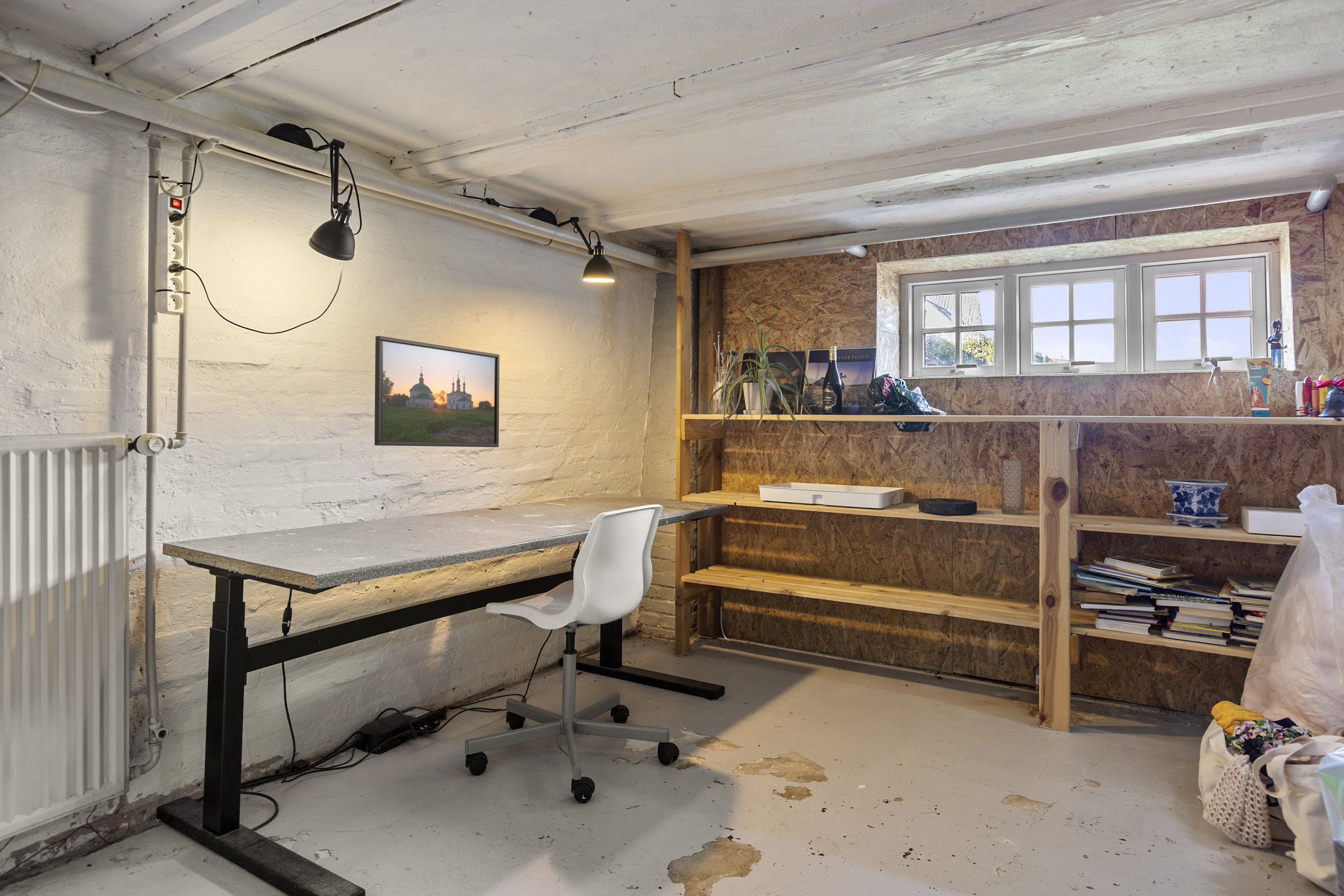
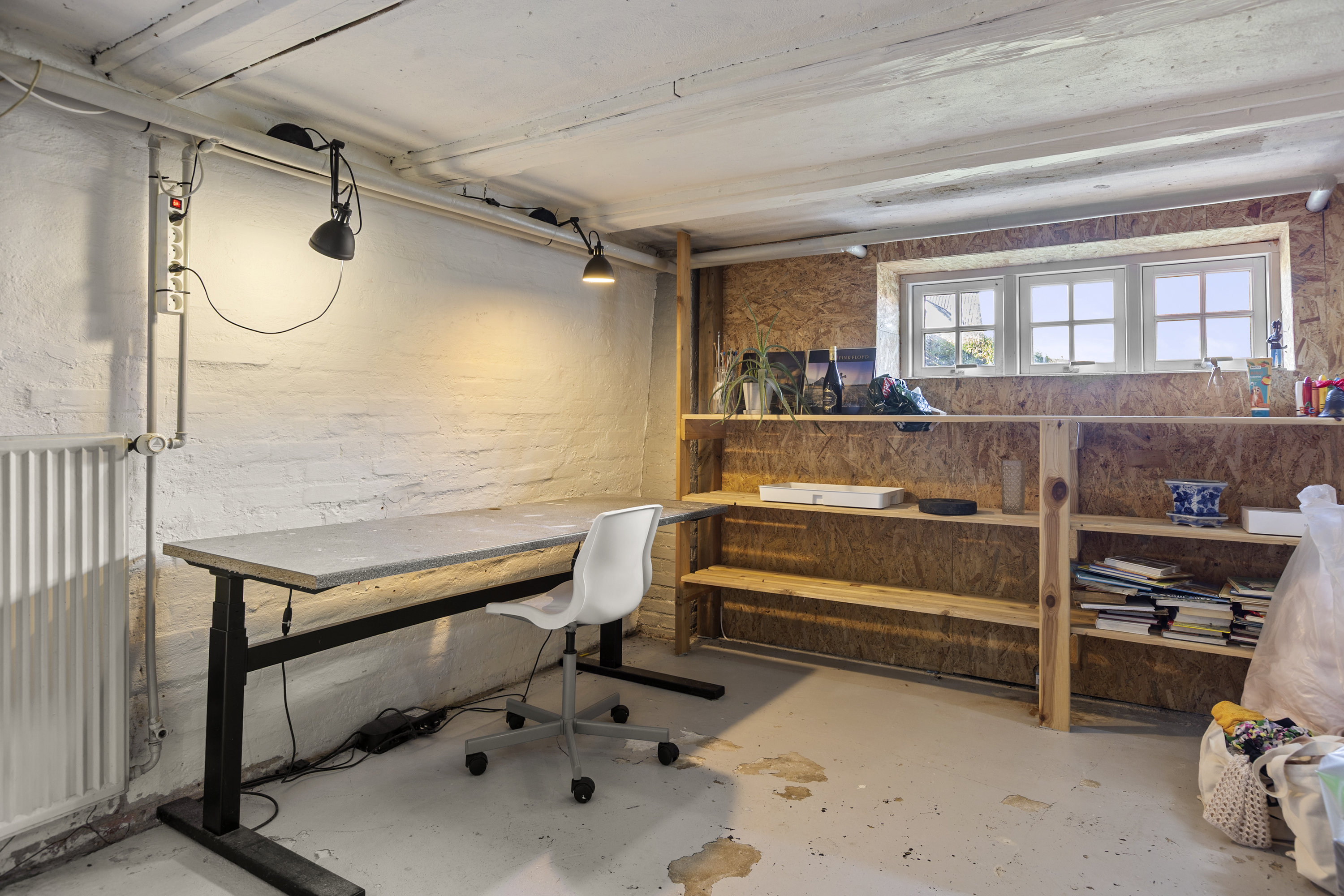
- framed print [374,335,500,448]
